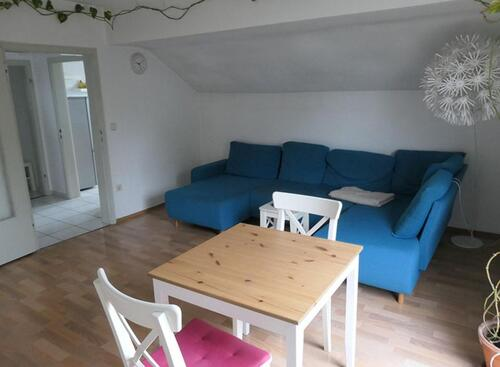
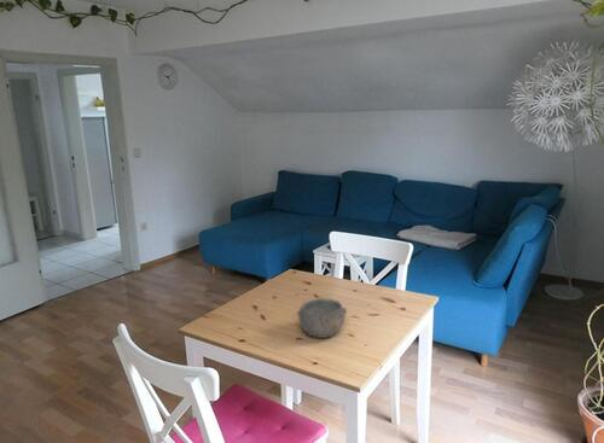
+ bowl [296,297,348,339]
